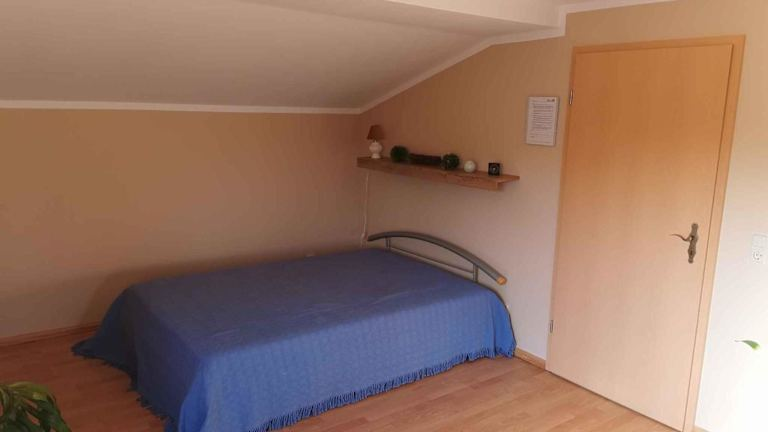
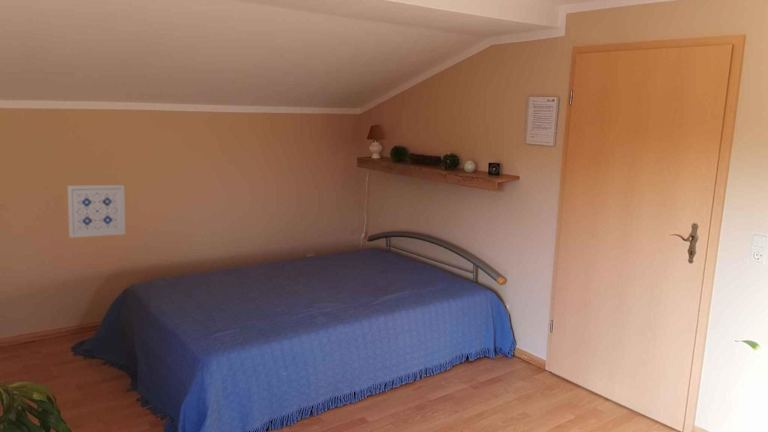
+ wall art [67,184,126,239]
